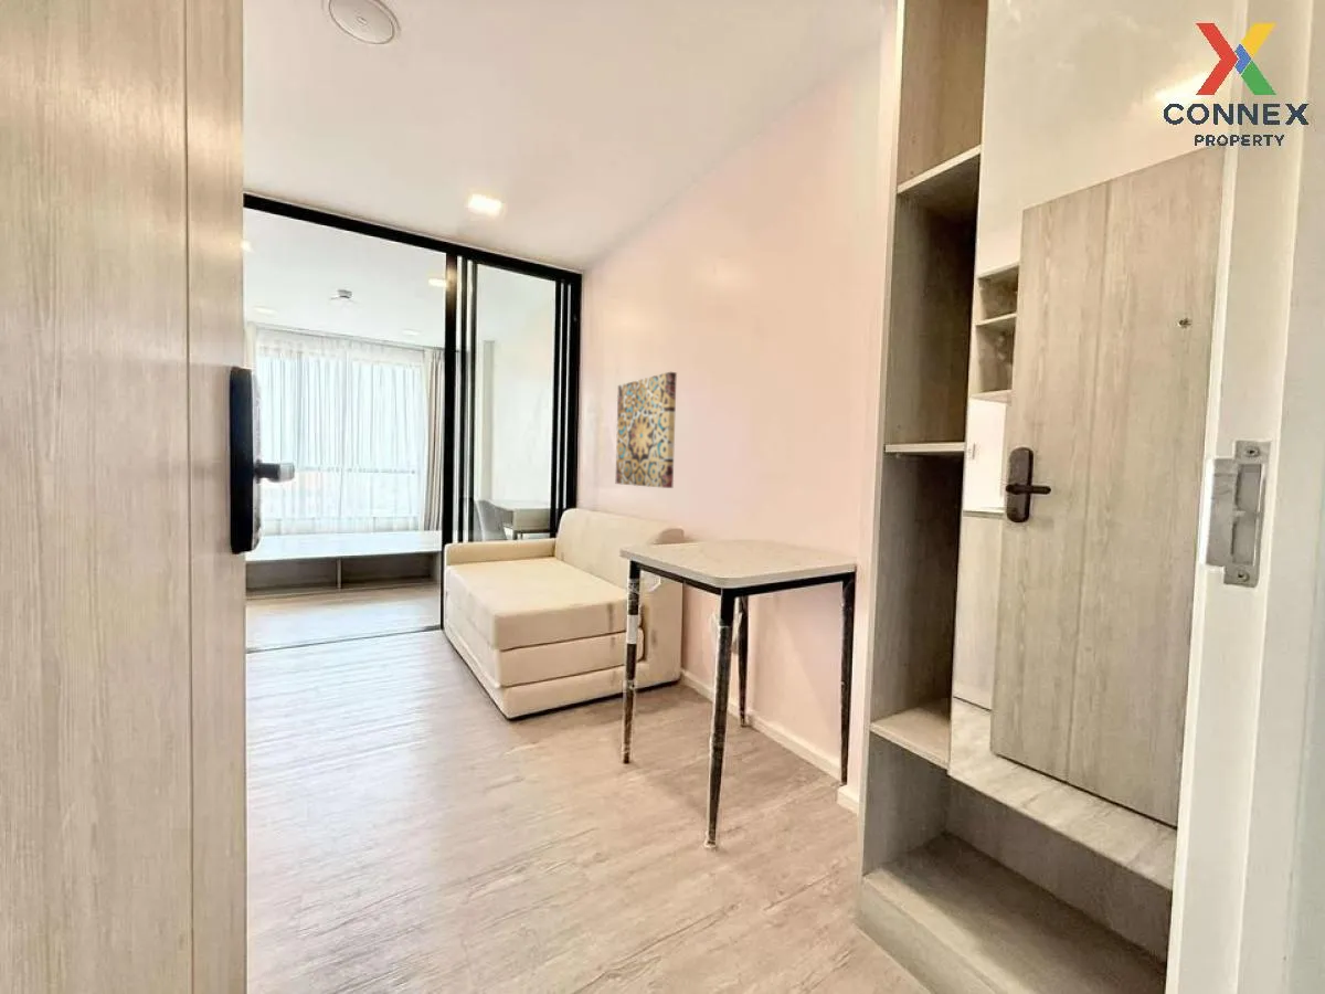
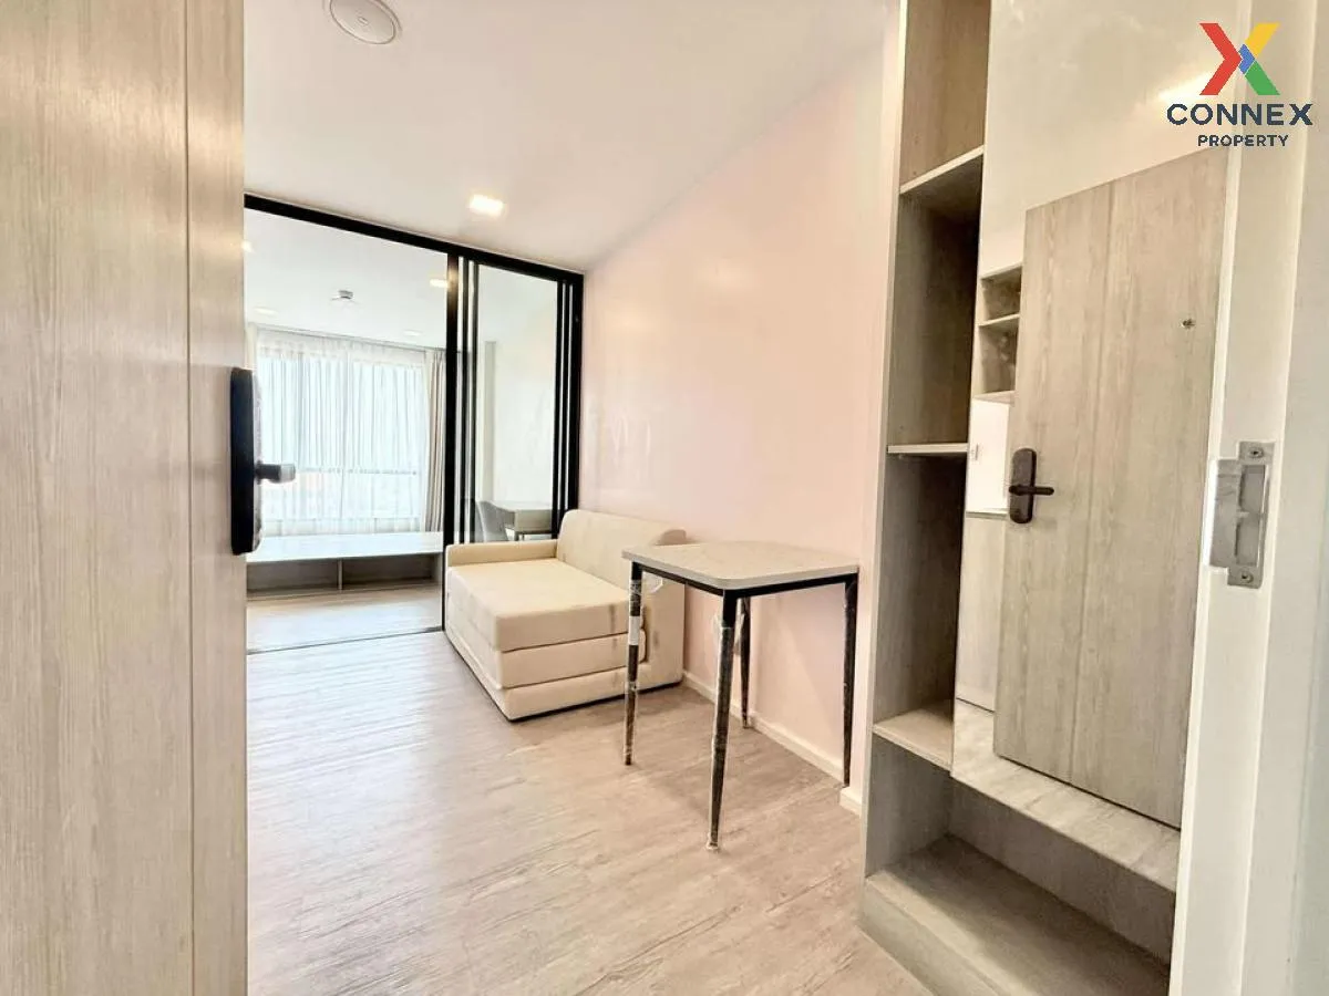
- wall art [615,371,678,489]
